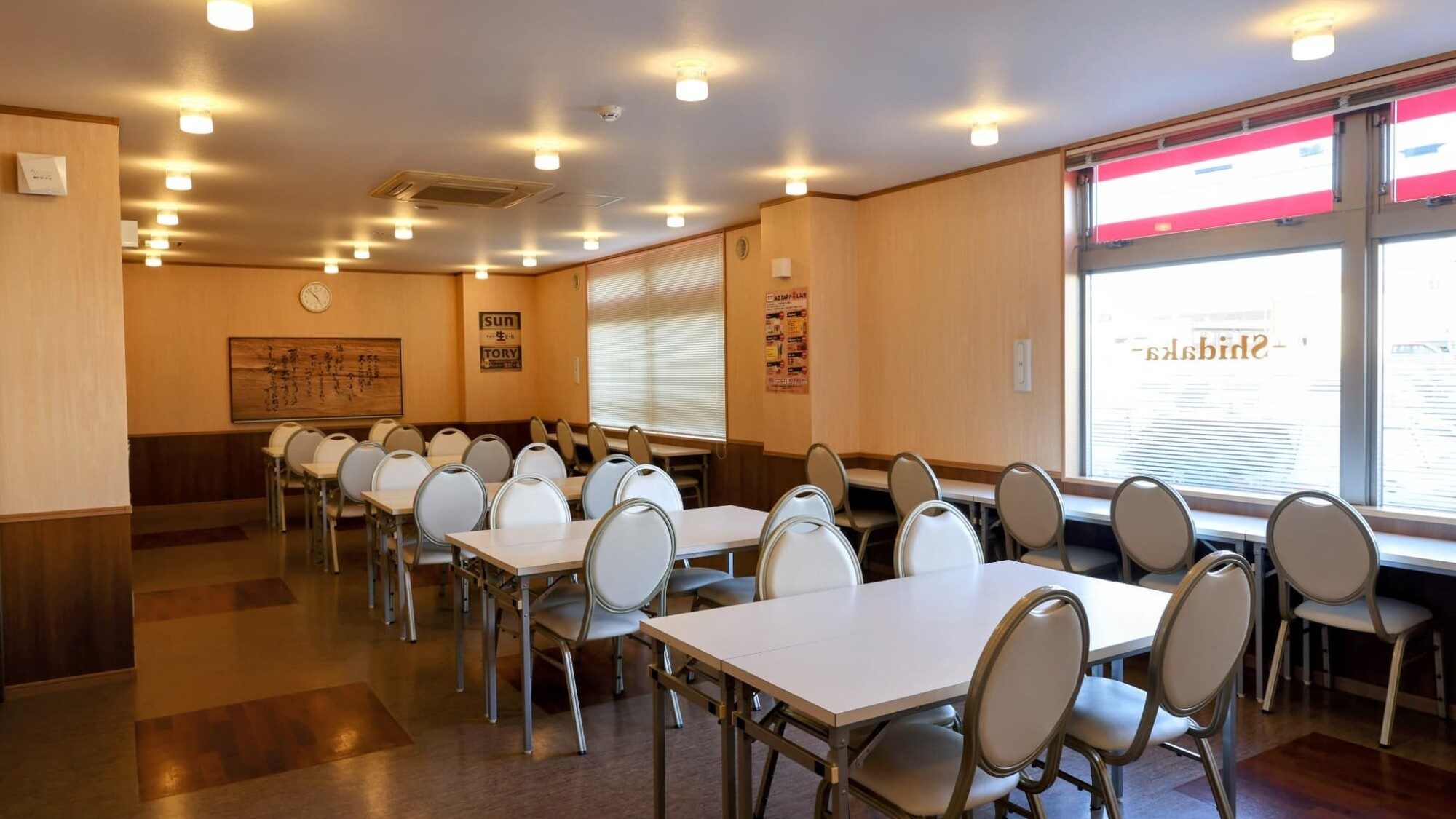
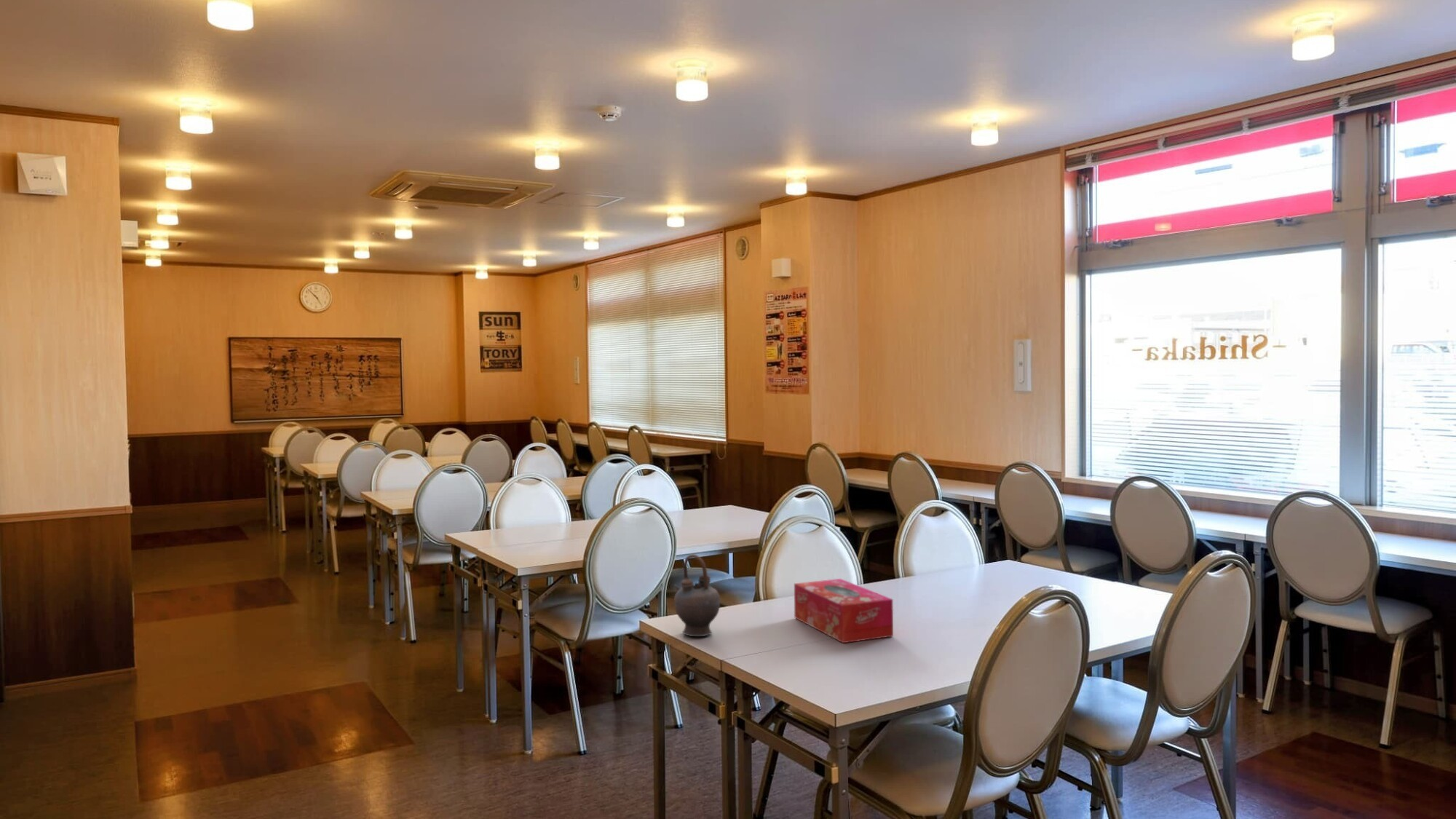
+ teapot [673,553,721,637]
+ tissue box [794,578,894,644]
